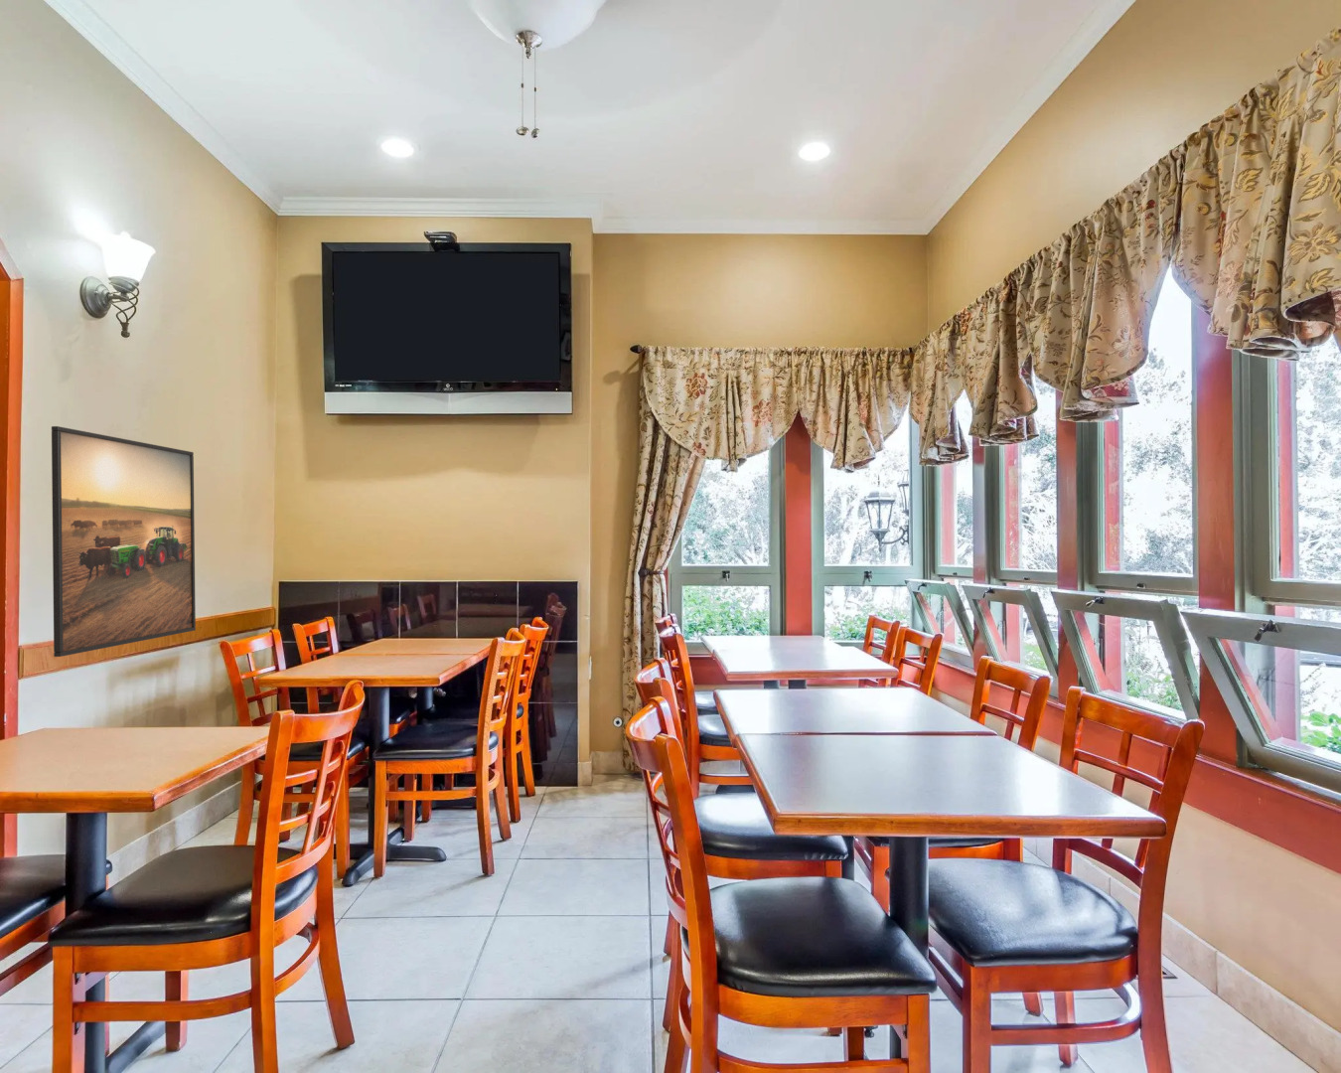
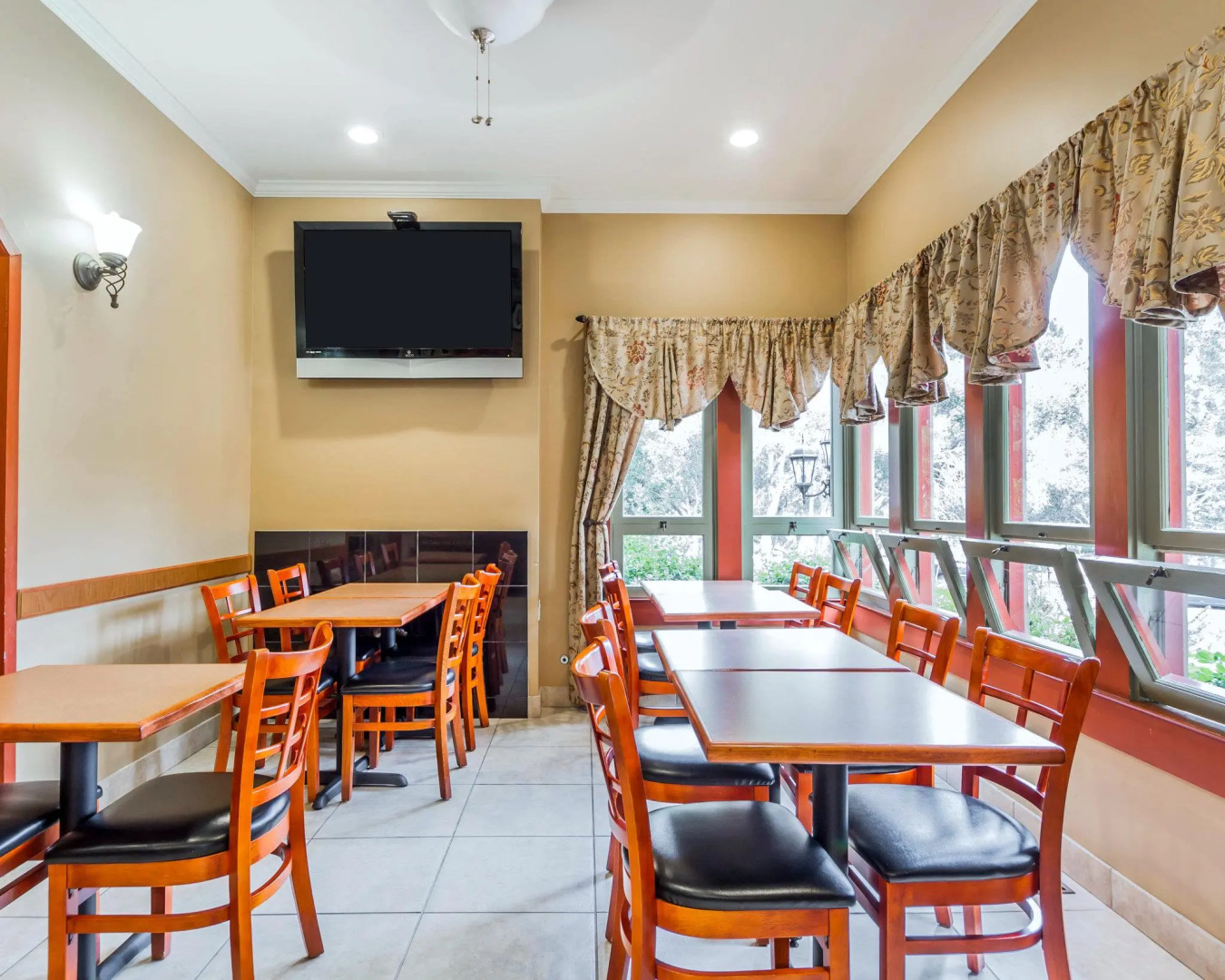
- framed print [50,425,197,658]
